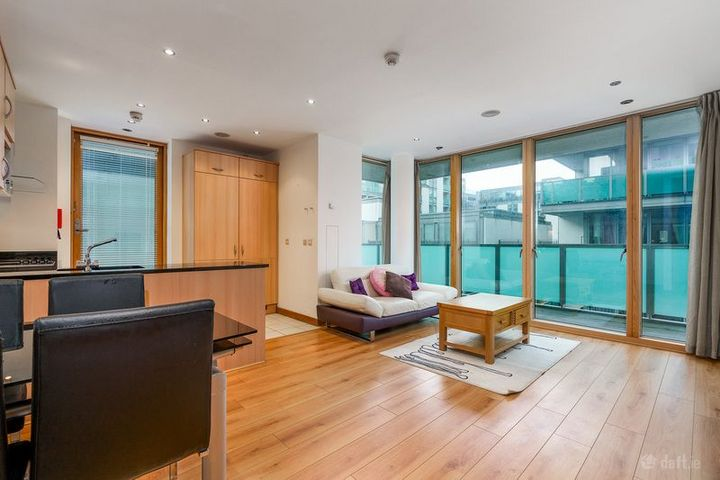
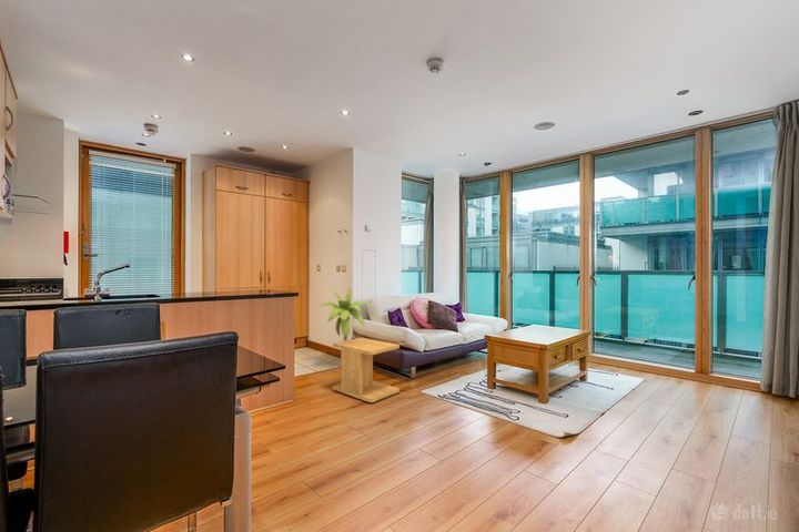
+ side table [332,337,401,403]
+ palm tree [320,287,370,341]
